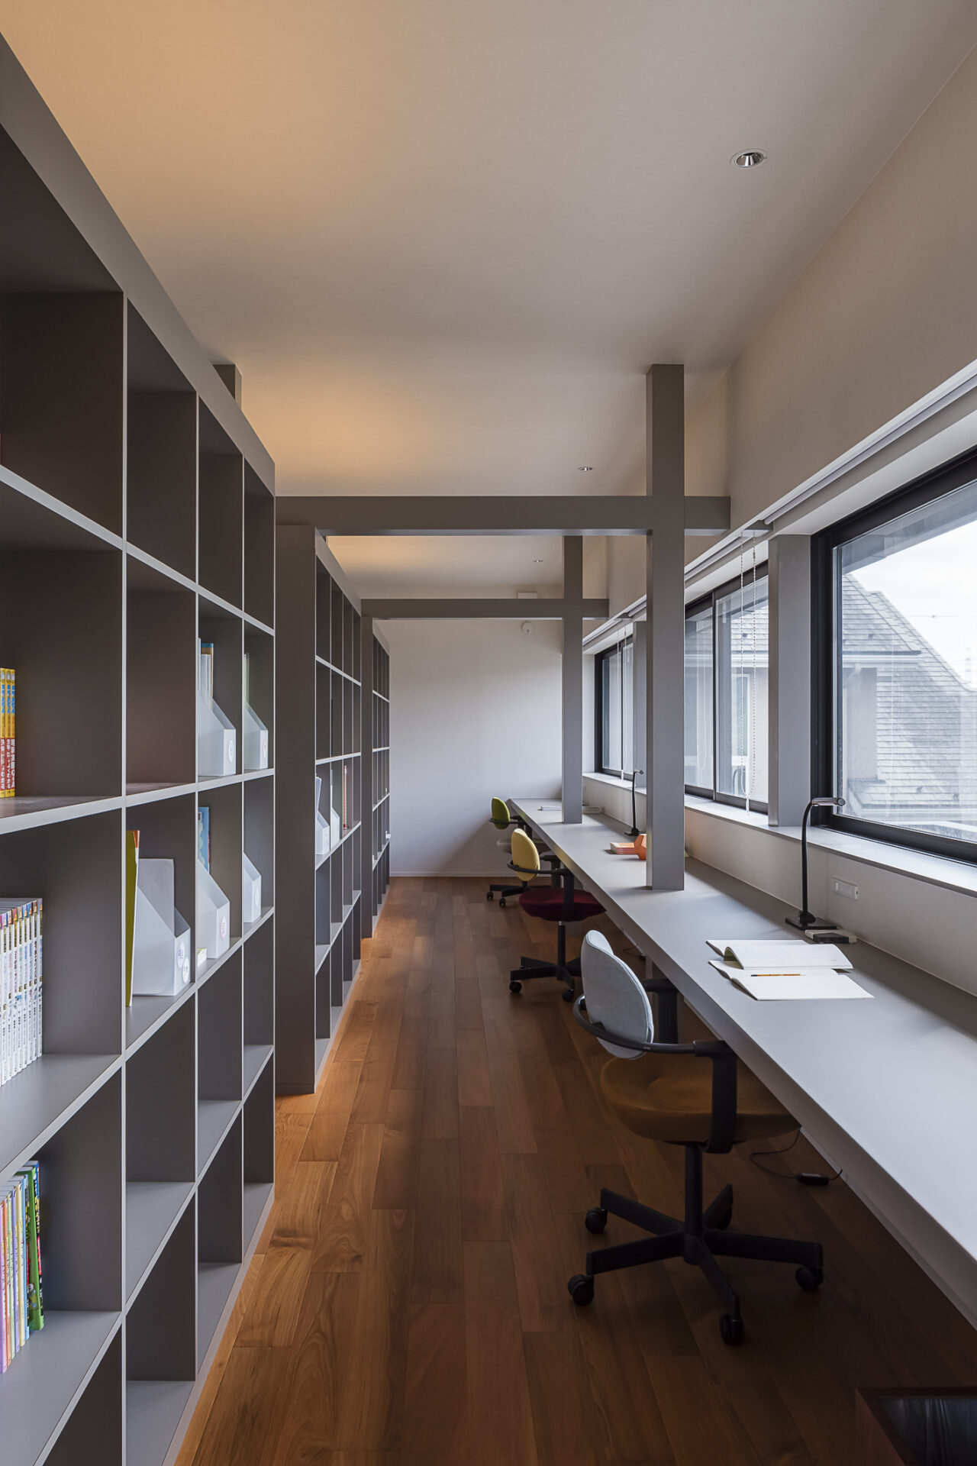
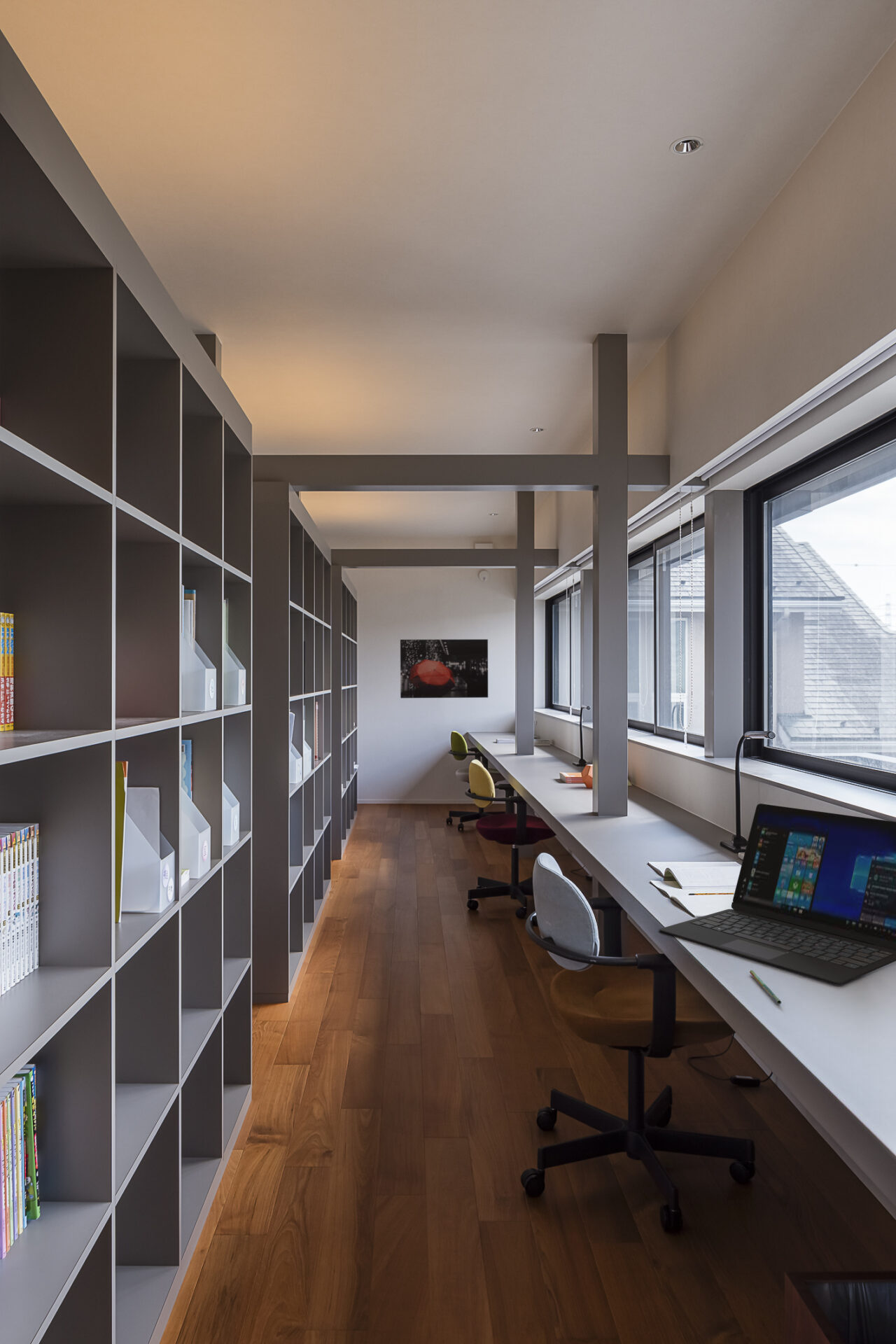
+ pen [749,970,782,1005]
+ laptop [658,803,896,986]
+ wall art [400,638,489,699]
